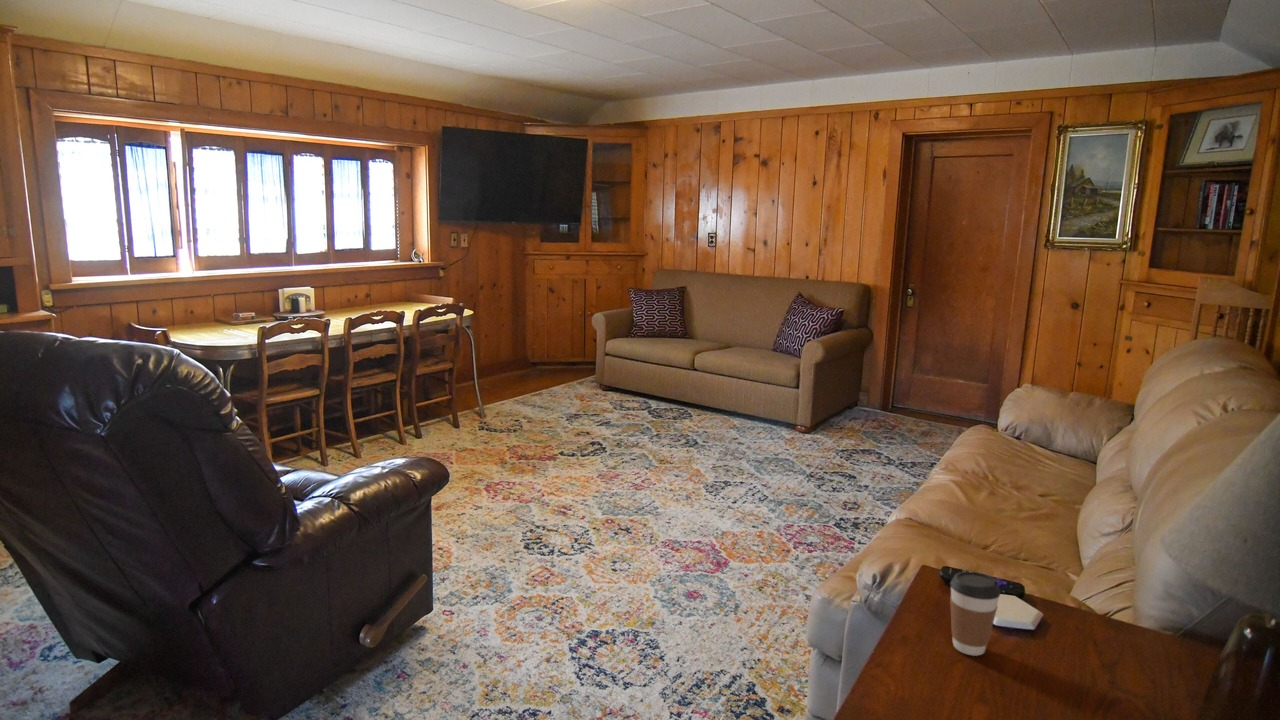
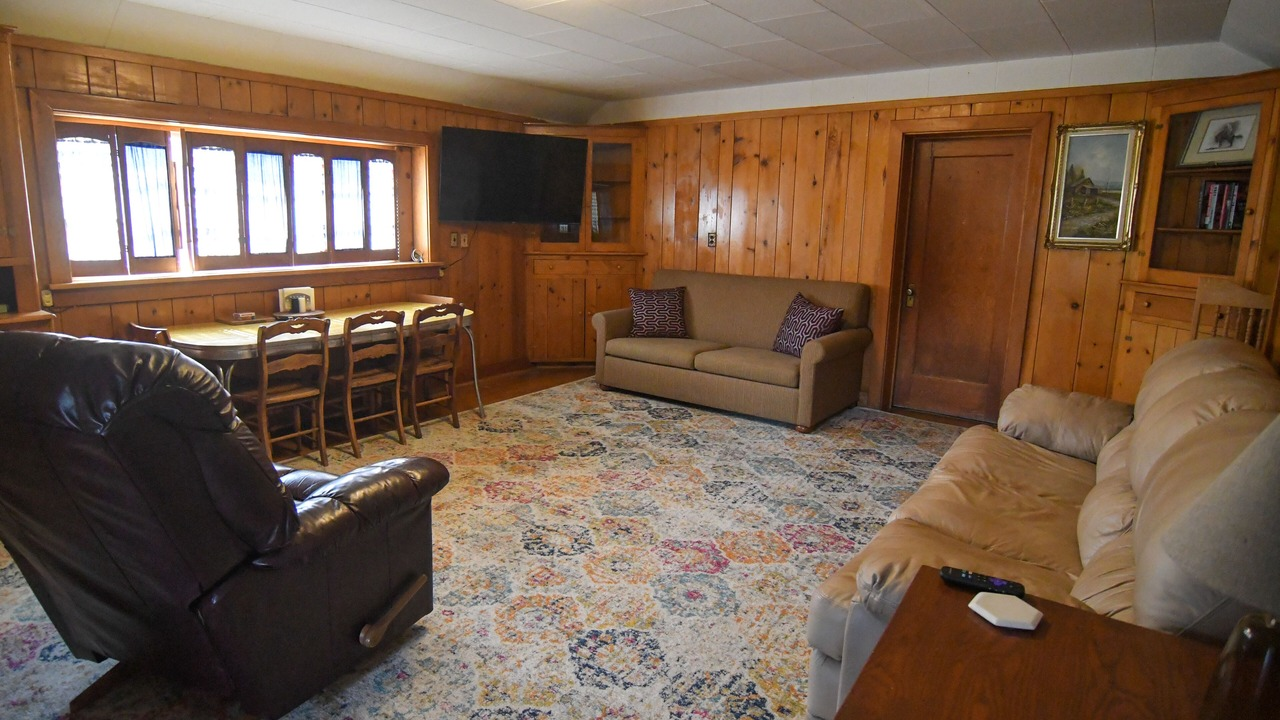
- coffee cup [949,571,1002,657]
